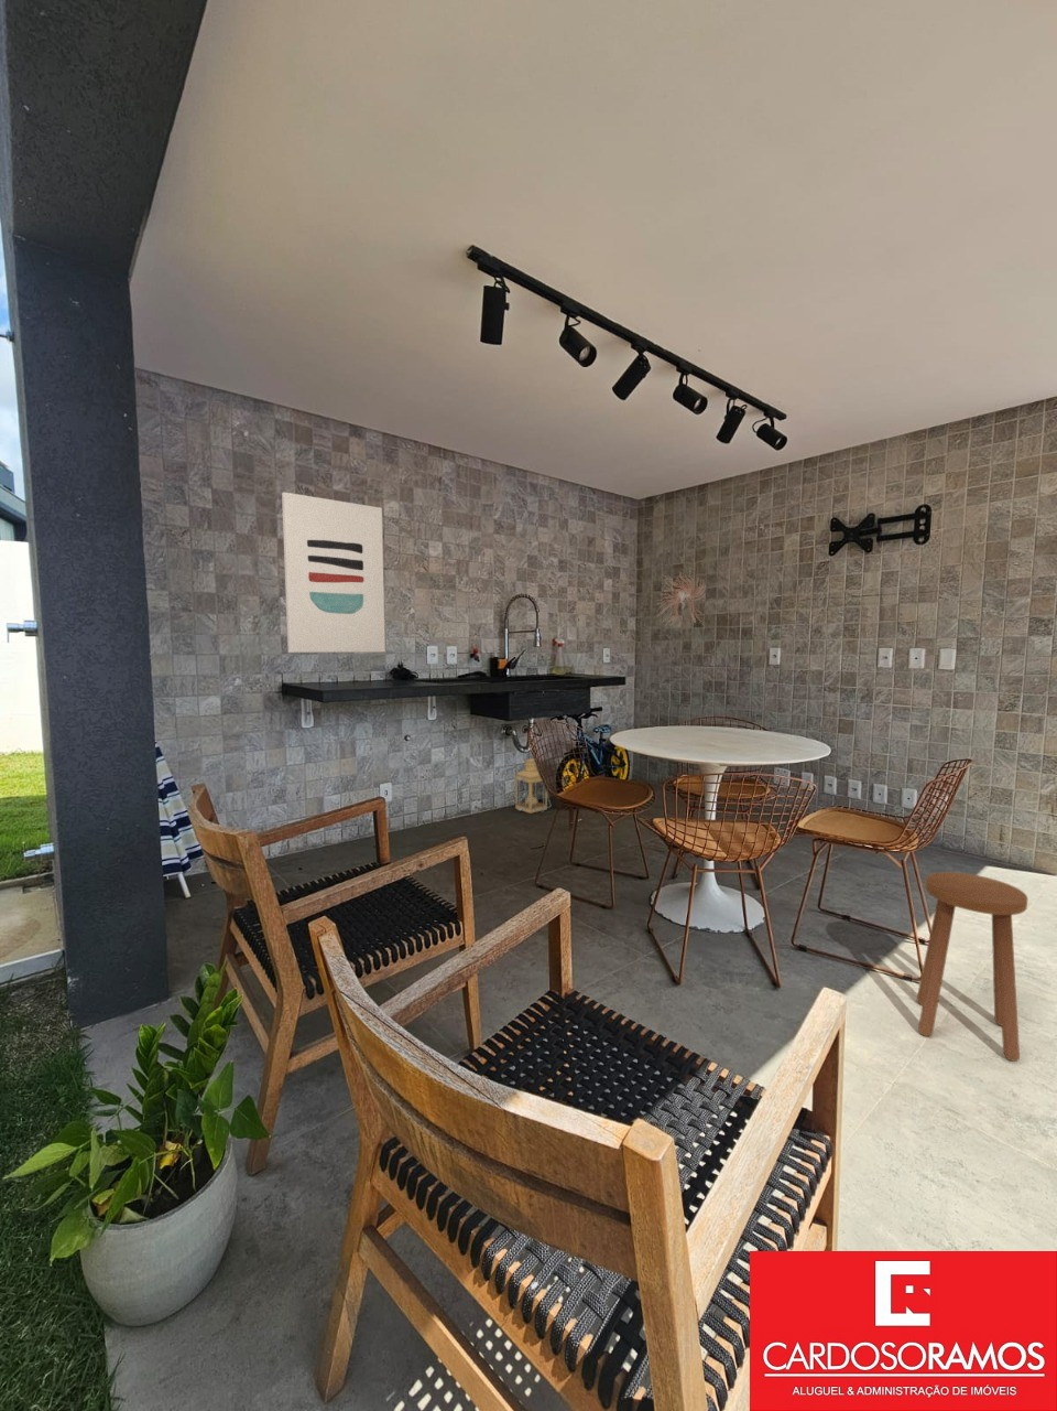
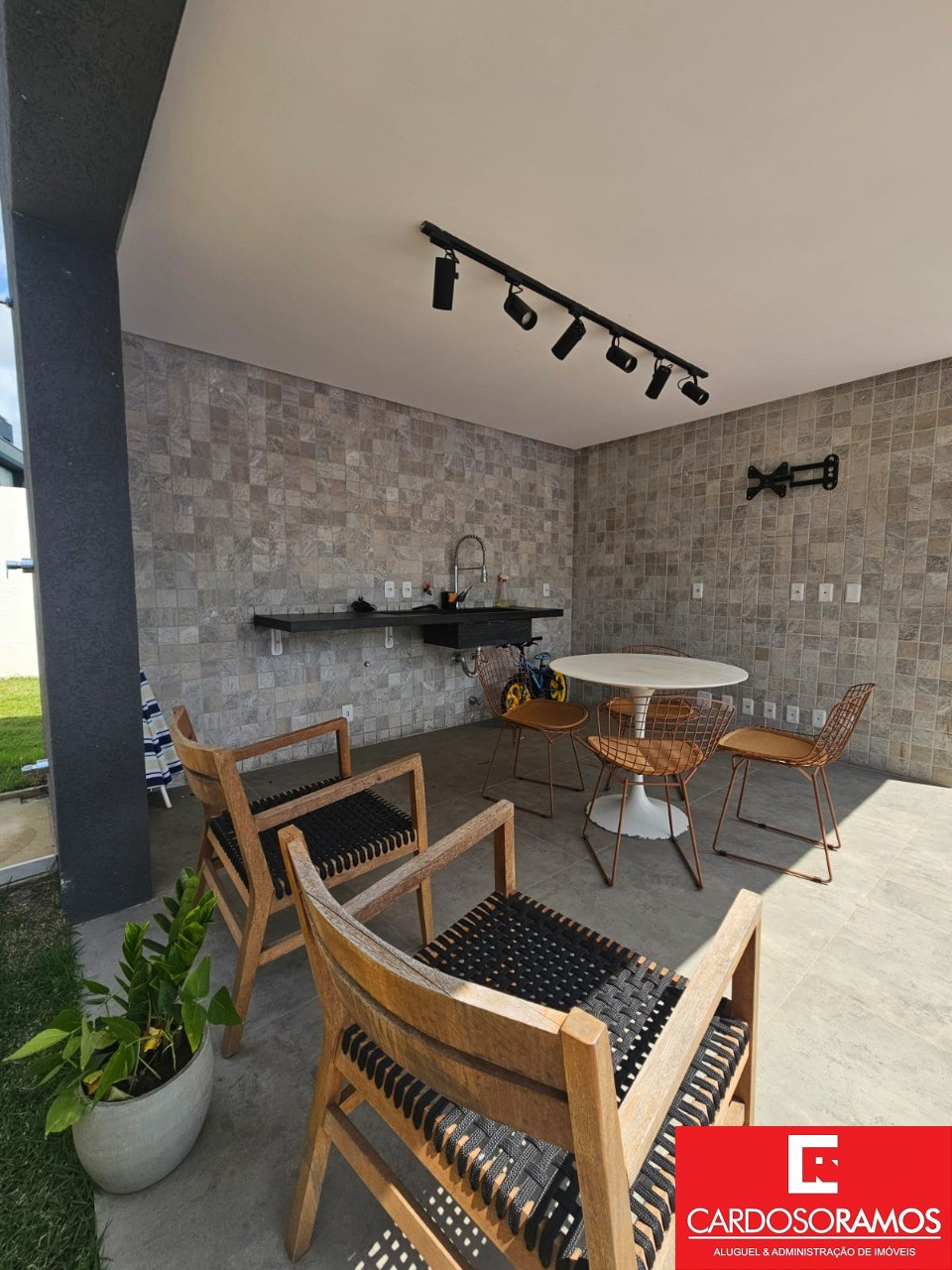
- stool [916,871,1028,1062]
- wall sculpture [655,568,707,629]
- wall art [281,492,386,653]
- lantern [514,758,553,814]
